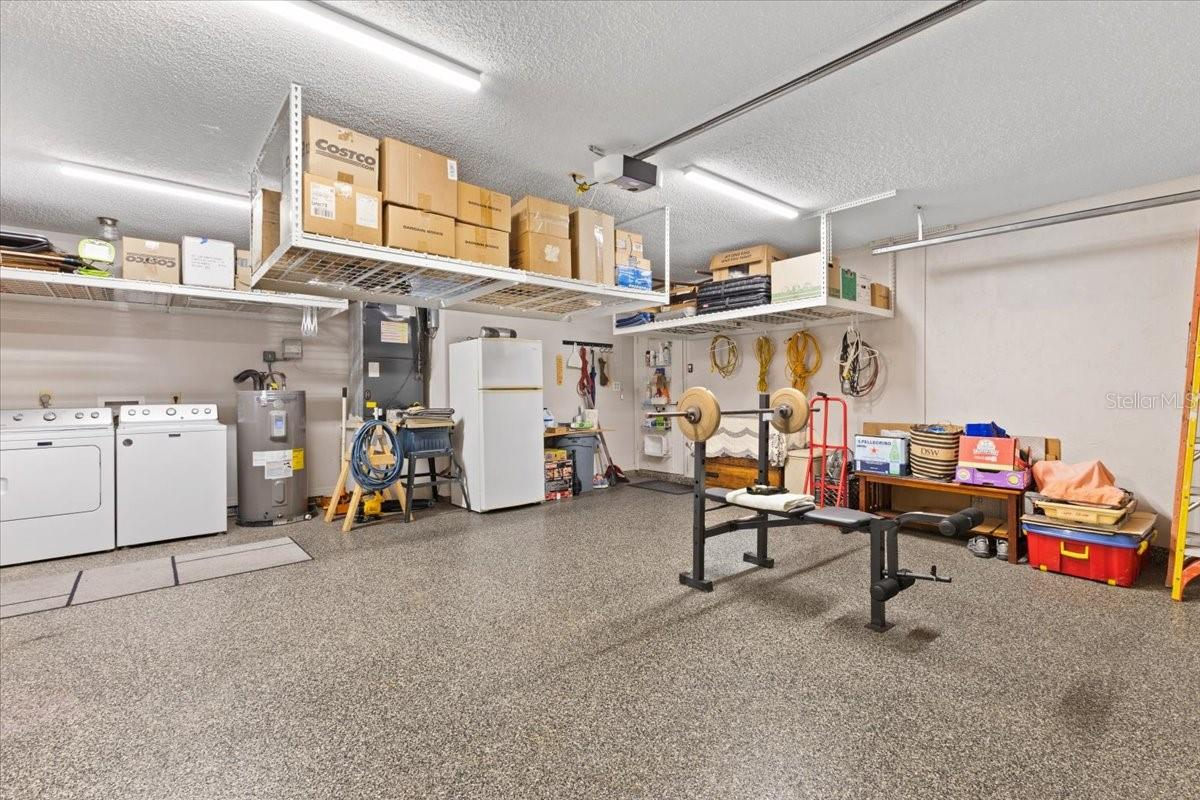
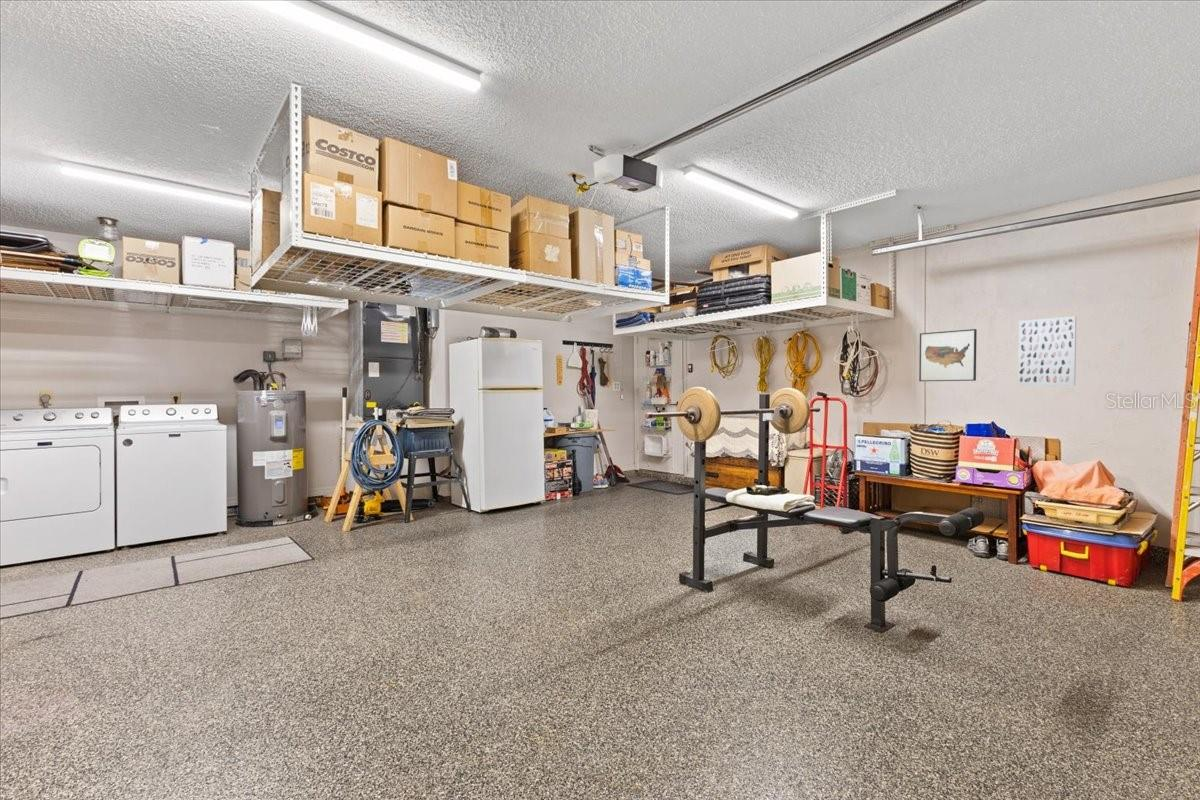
+ wall art [1017,315,1077,387]
+ wall art [918,328,978,382]
